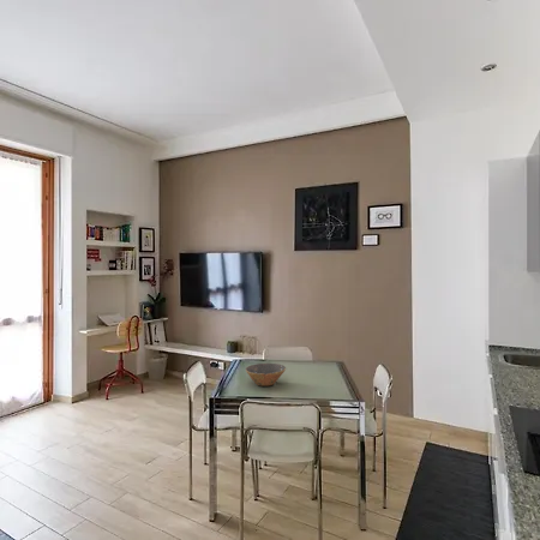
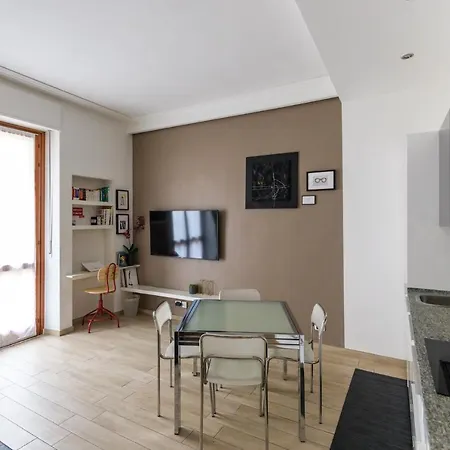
- bowl [245,362,287,388]
